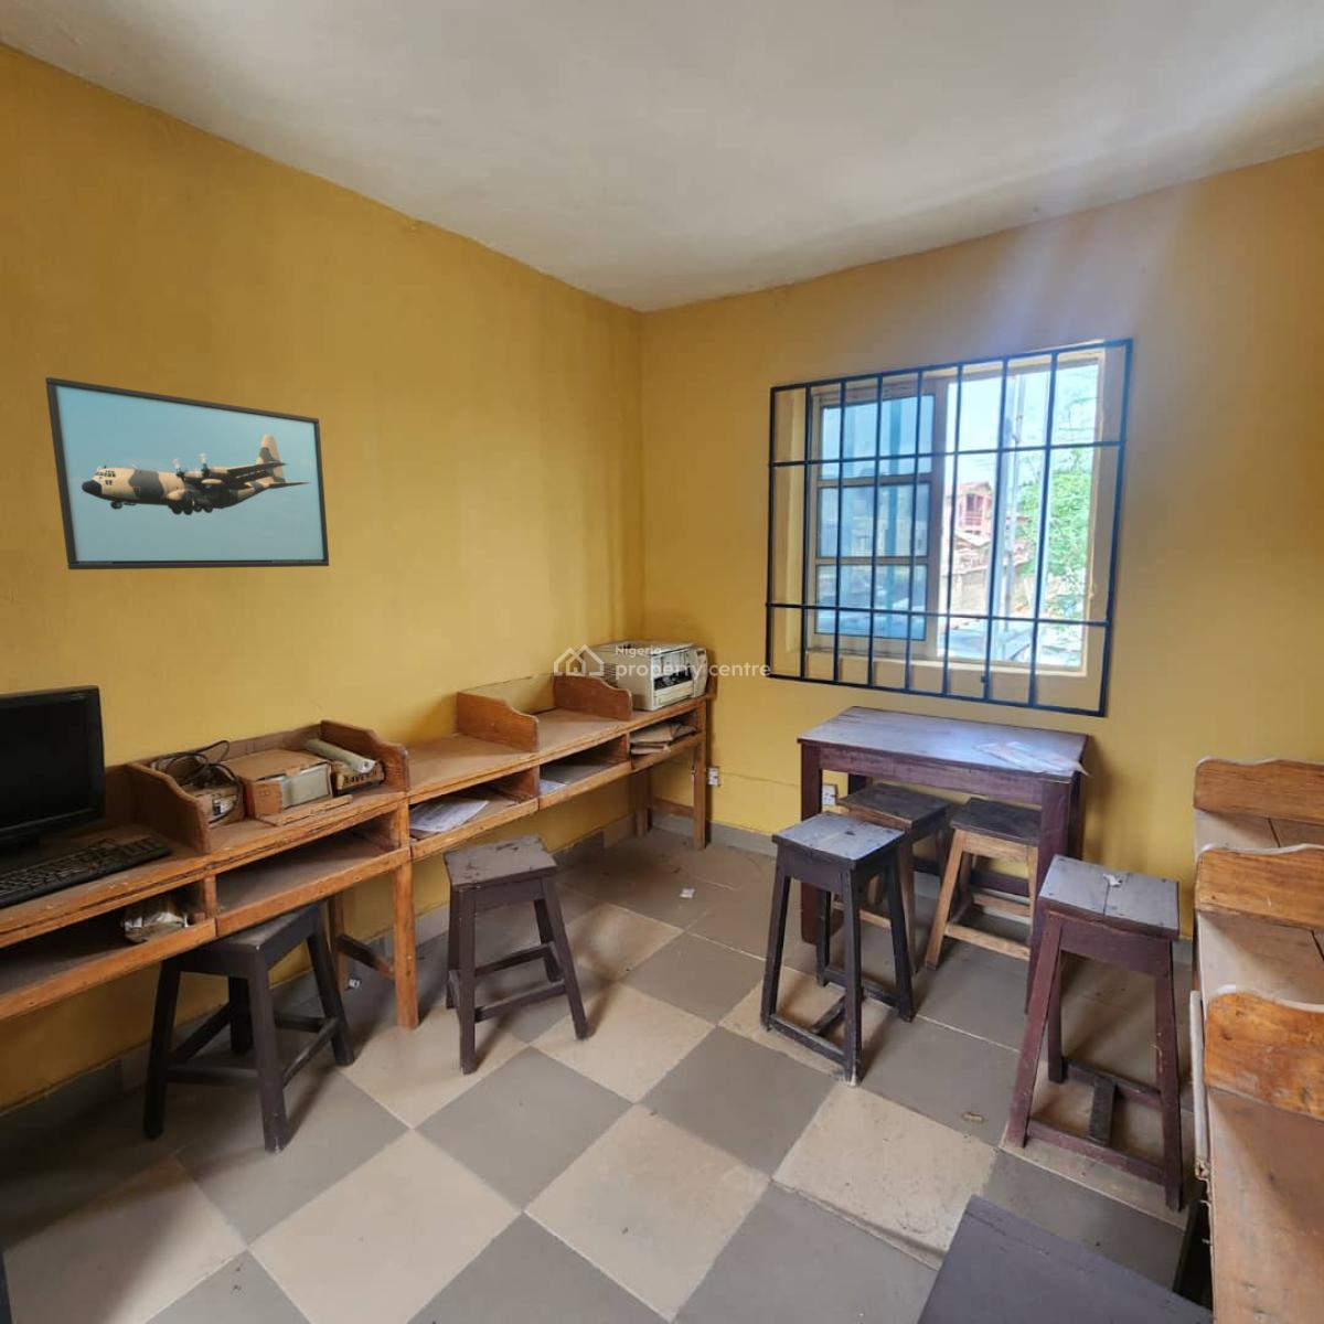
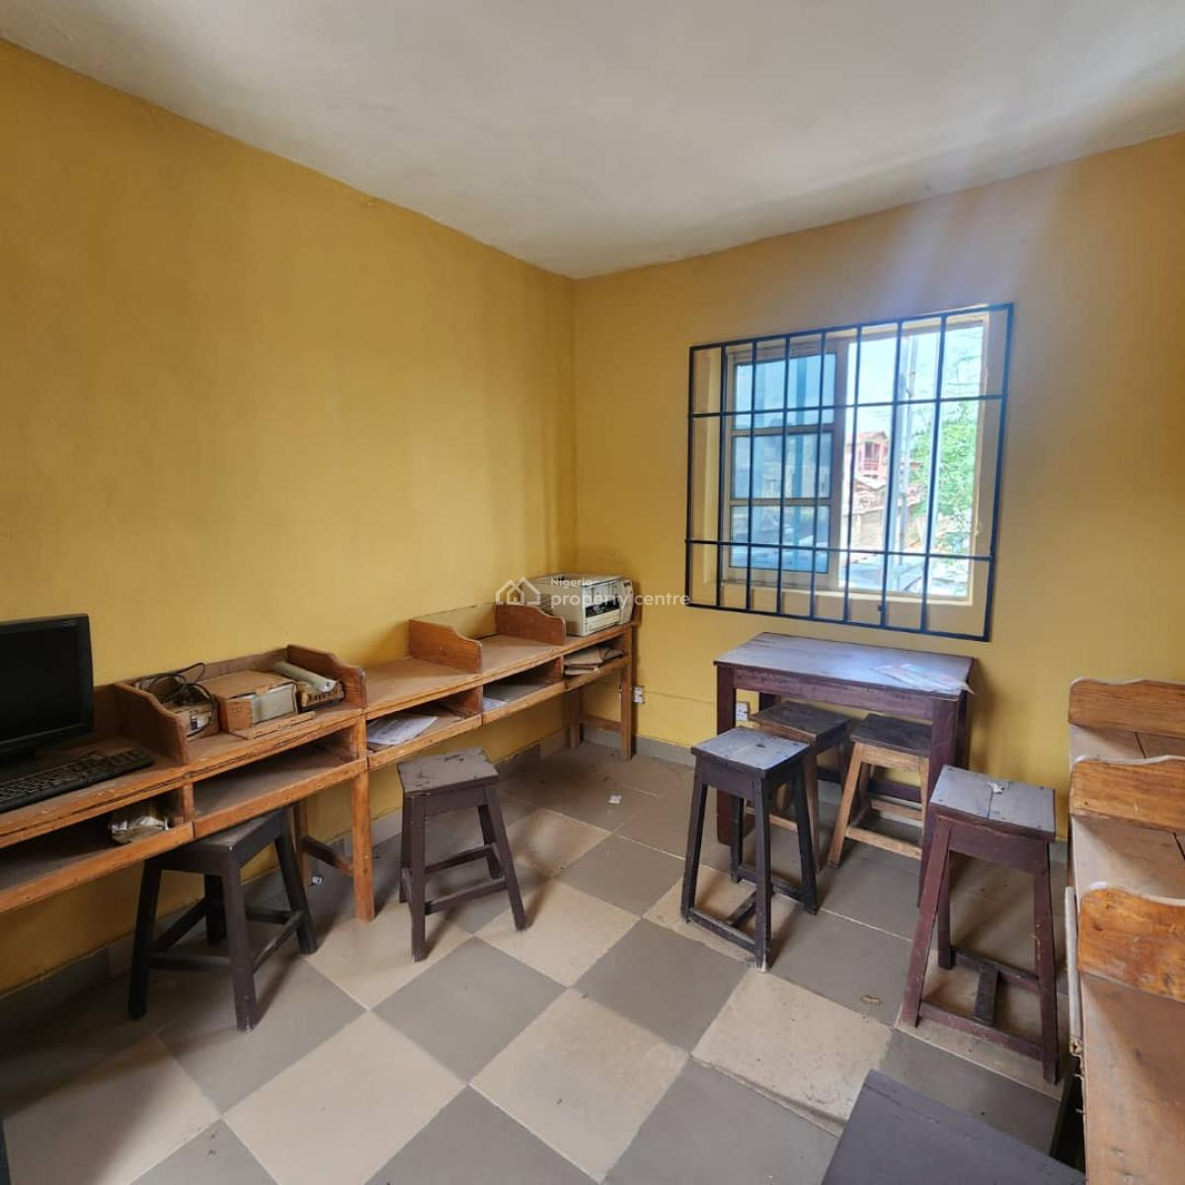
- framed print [44,376,330,570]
